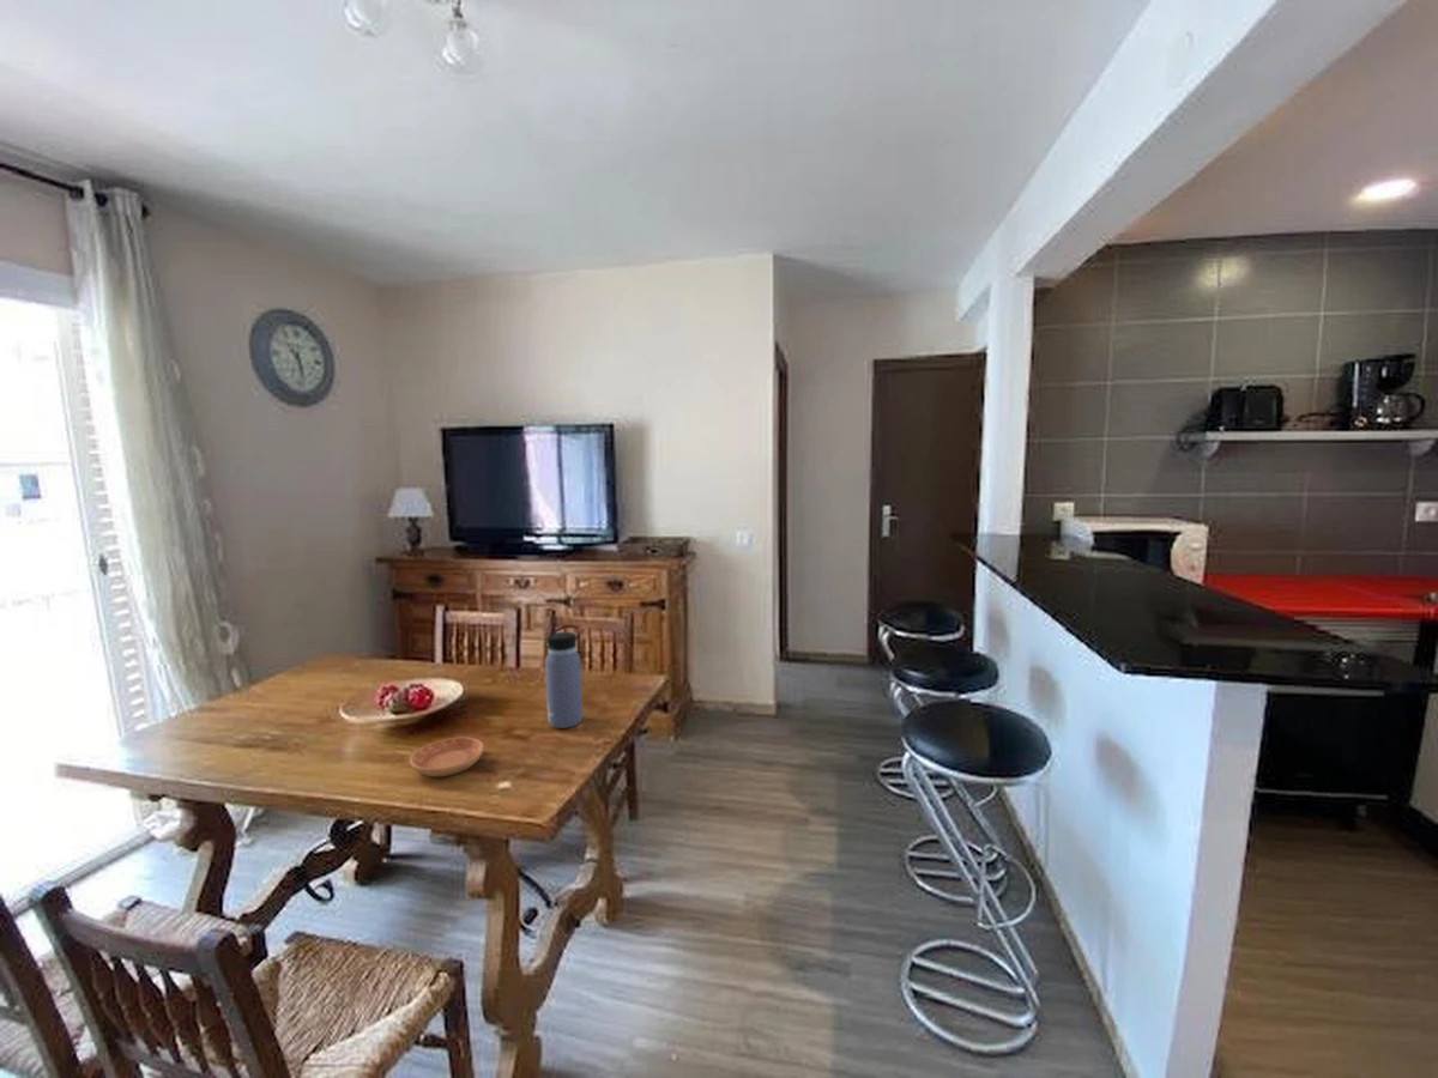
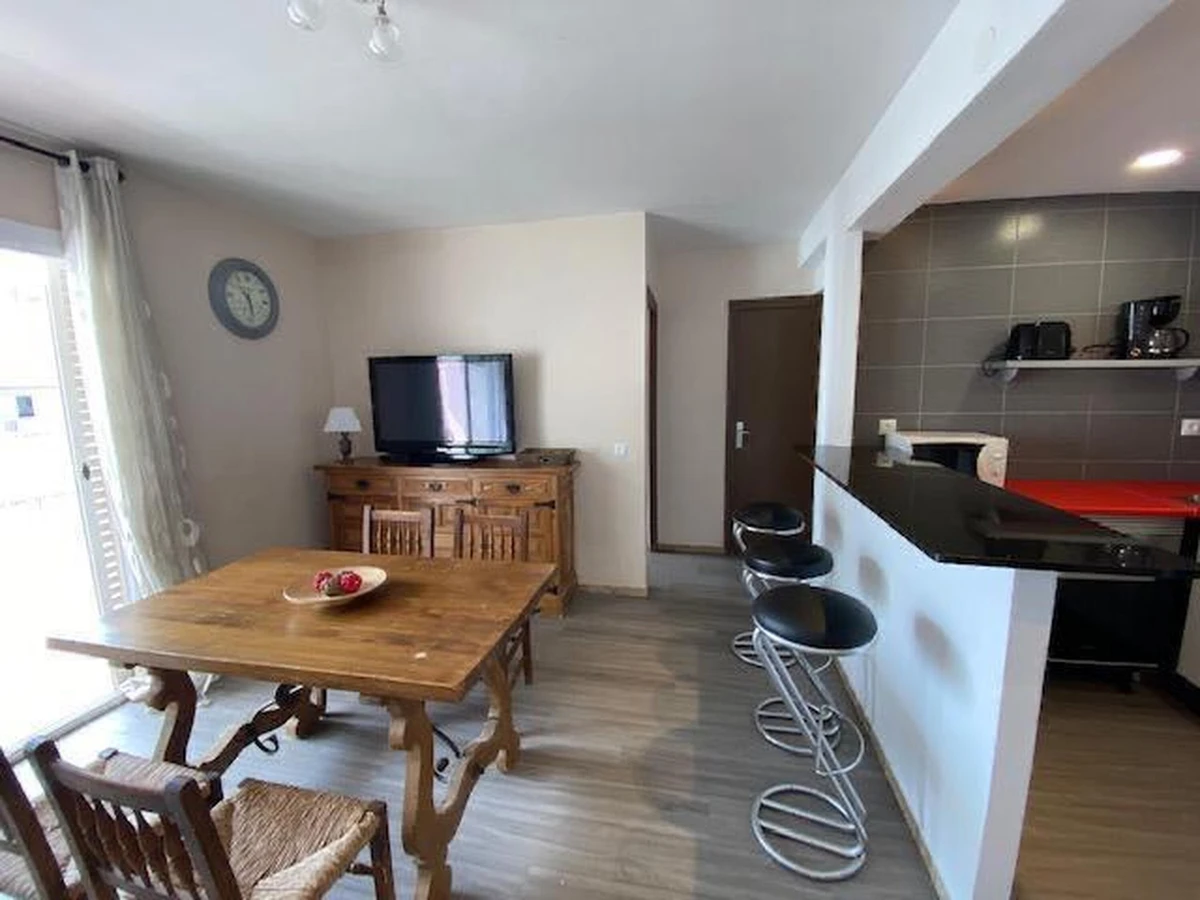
- saucer [409,735,485,777]
- water bottle [544,624,584,729]
